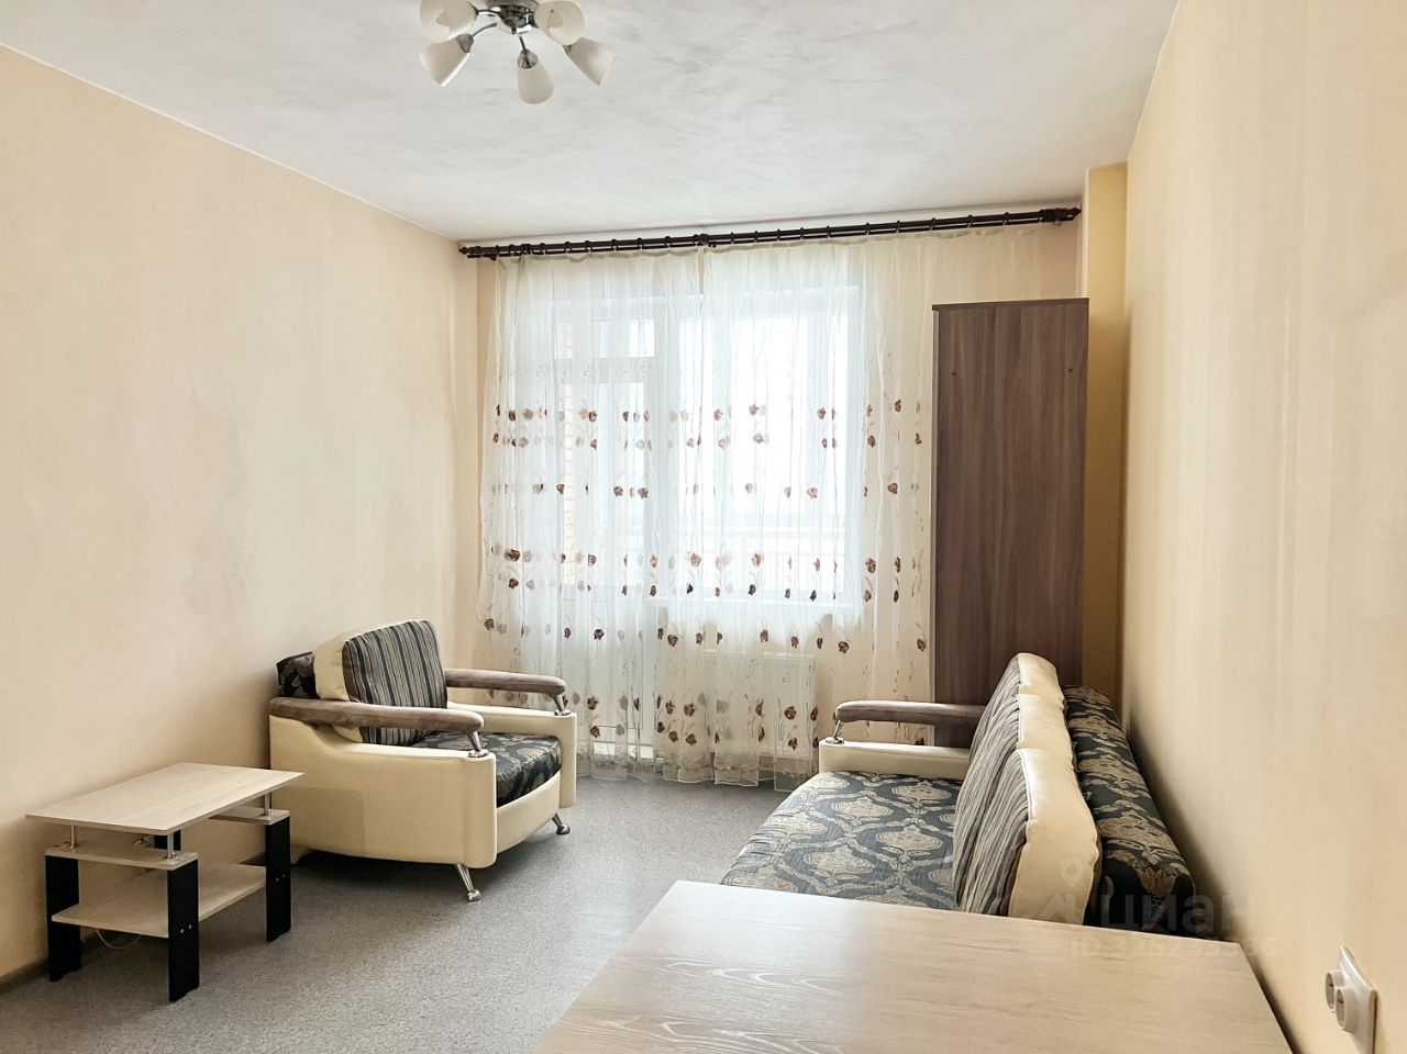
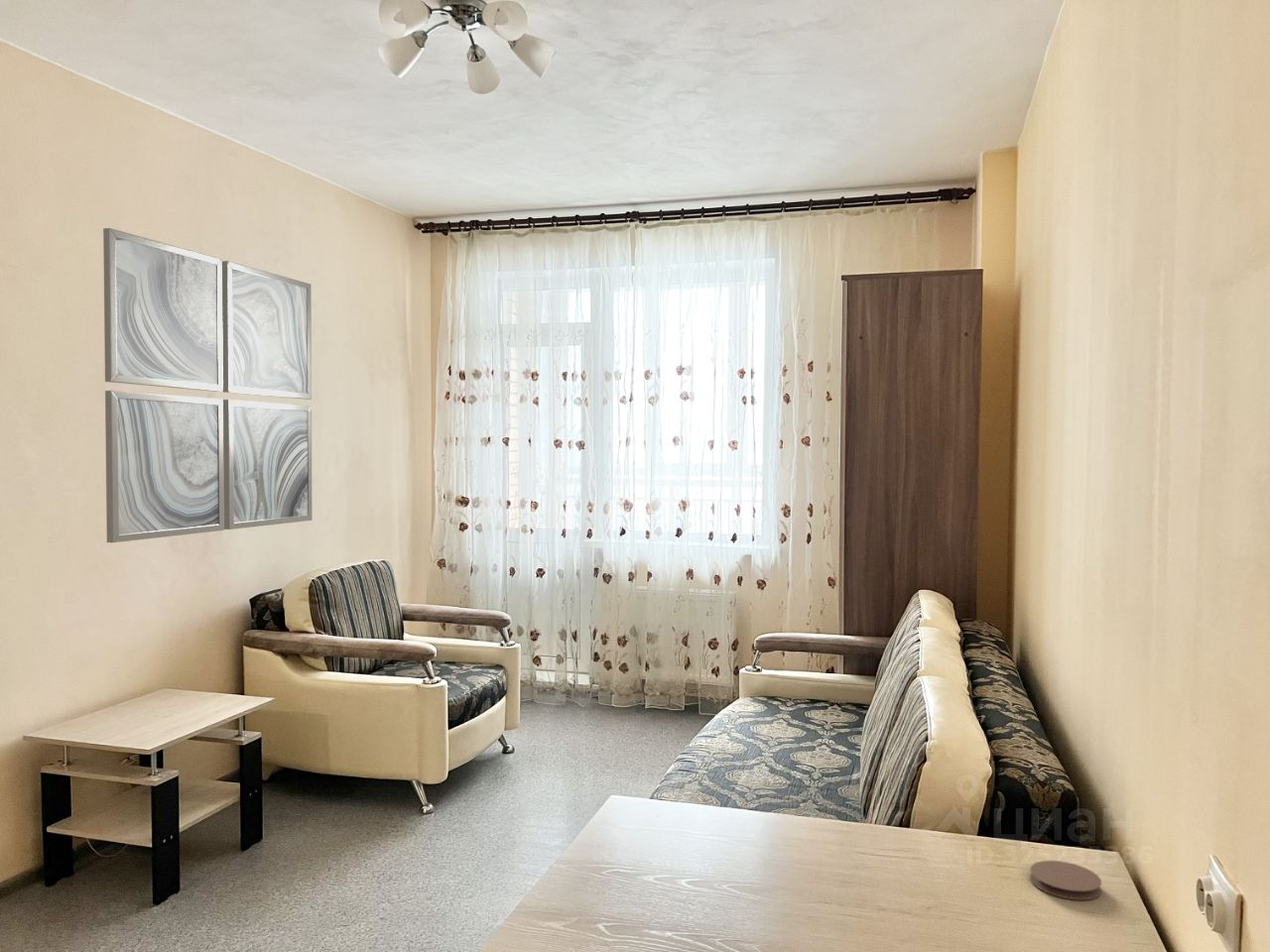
+ coaster [1029,860,1102,900]
+ wall art [102,227,314,543]
